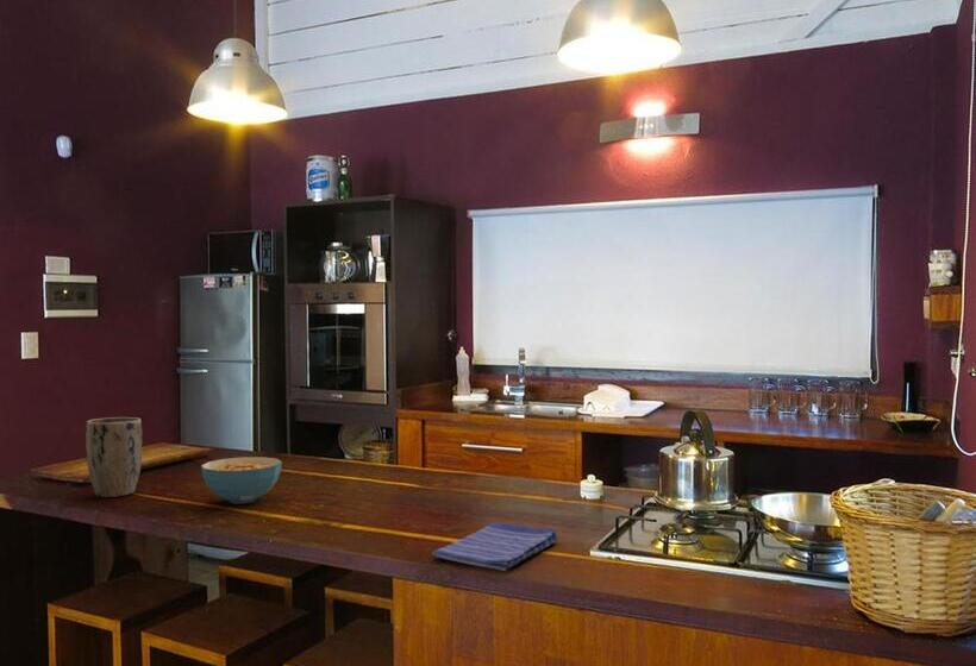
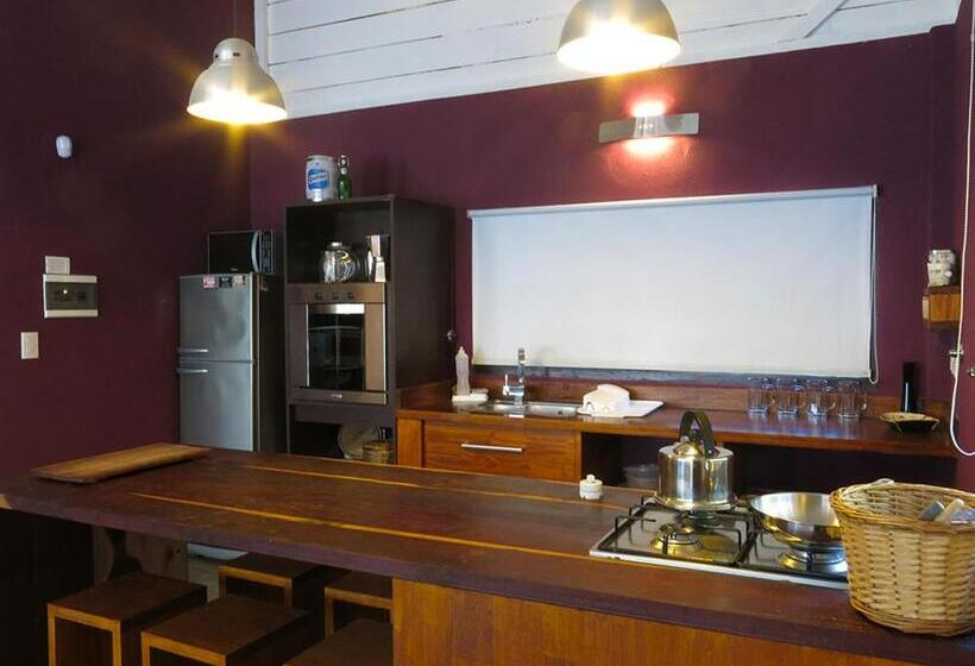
- dish towel [431,522,559,572]
- plant pot [85,416,143,498]
- cereal bowl [200,455,283,504]
